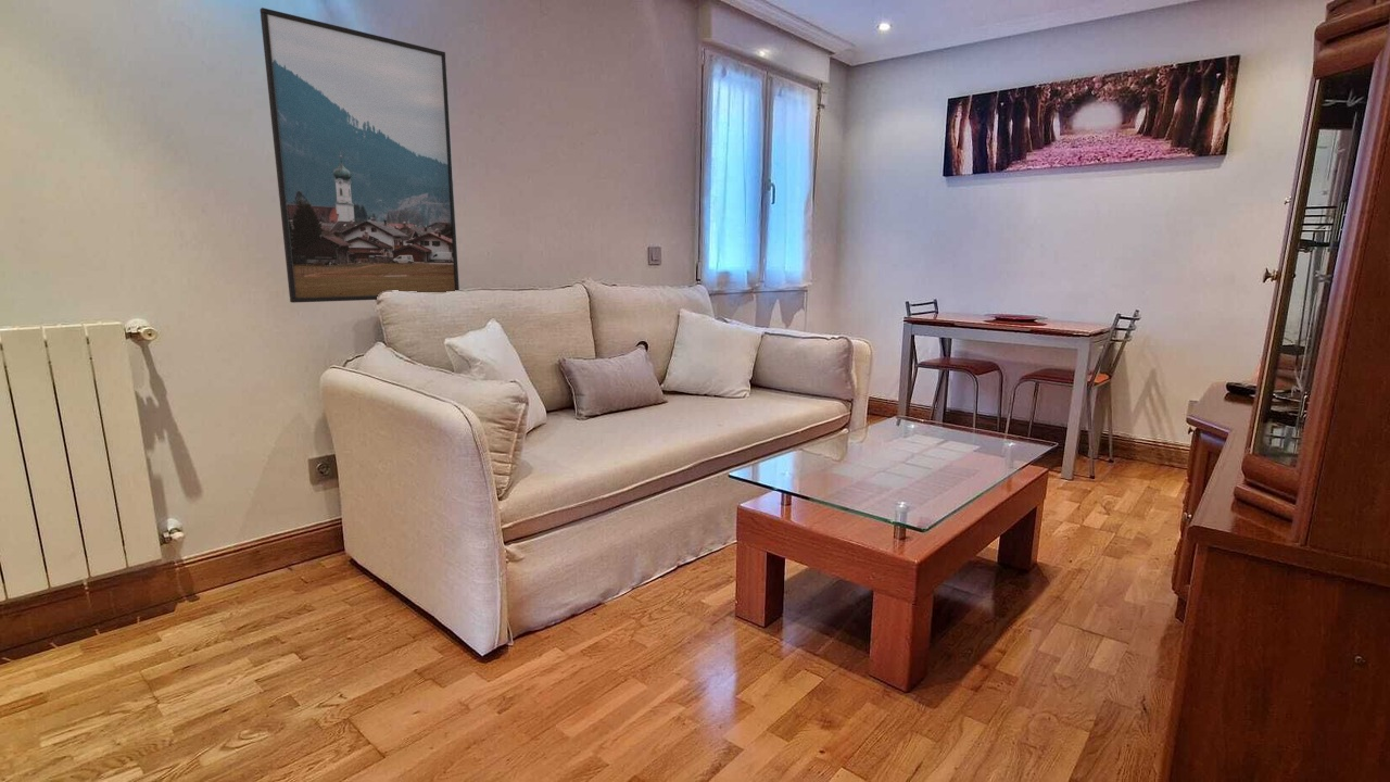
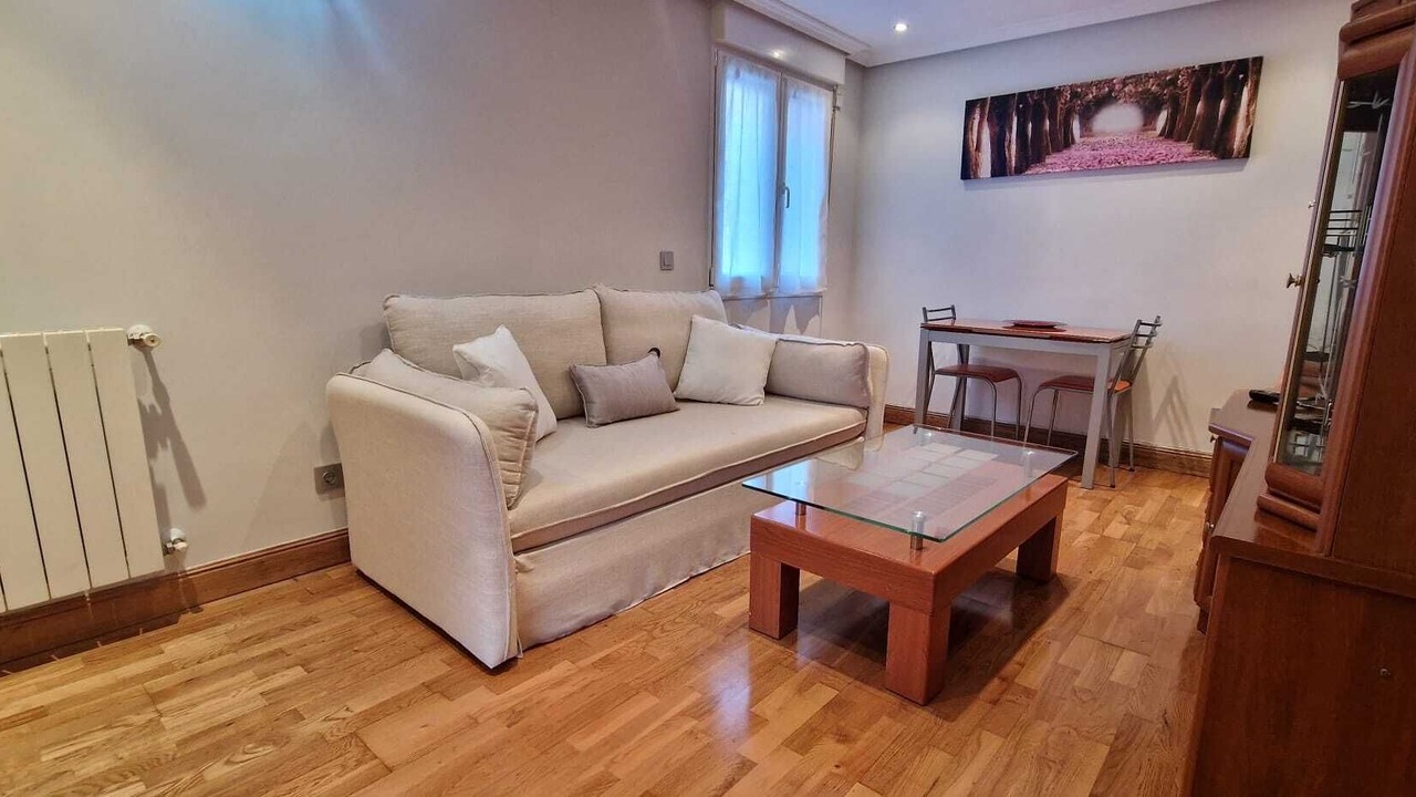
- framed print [258,7,460,304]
